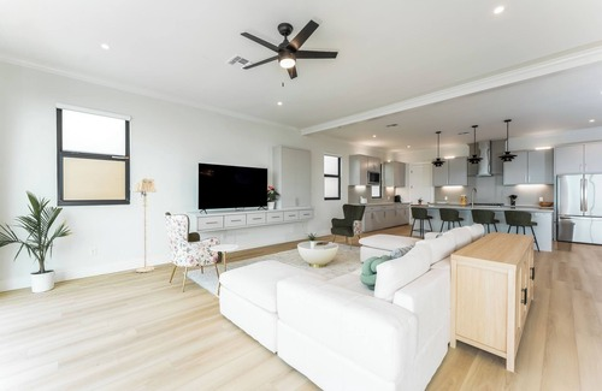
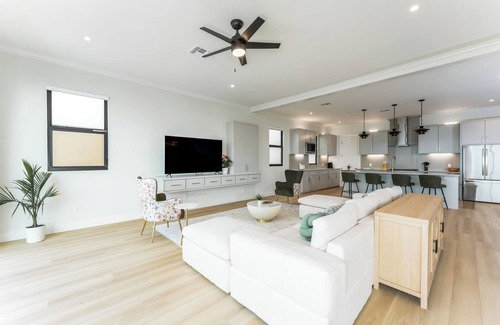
- floor lamp [131,177,158,273]
